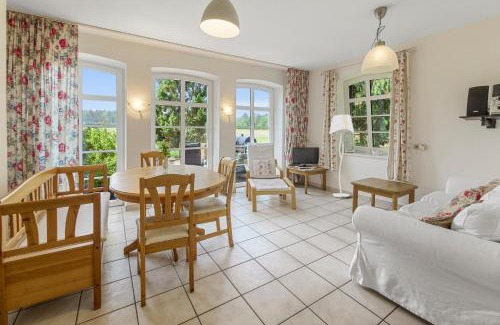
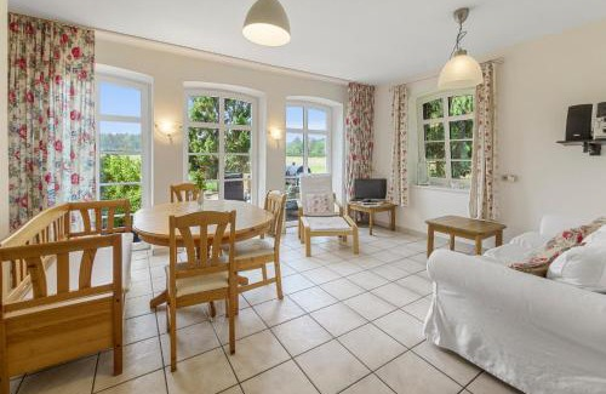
- floor lamp [328,114,355,198]
